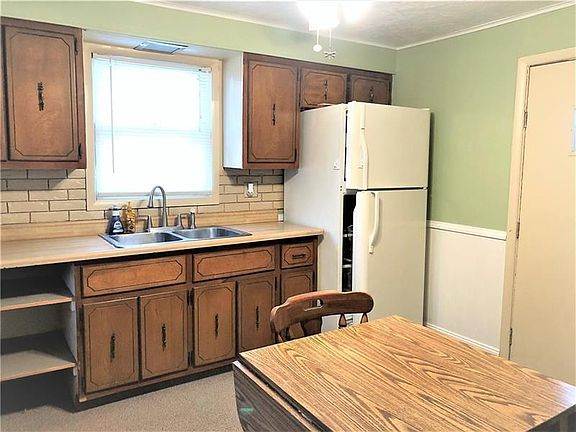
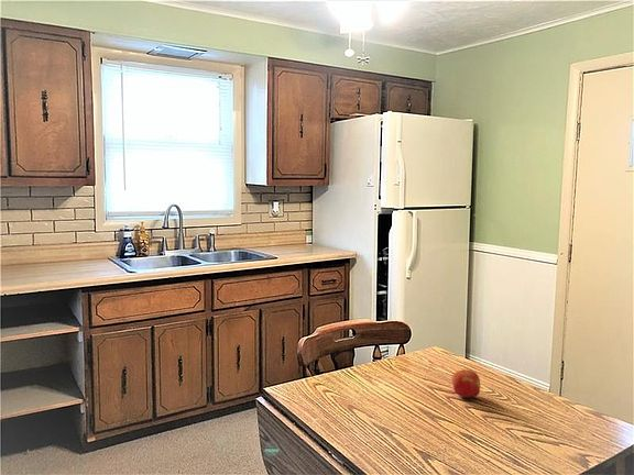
+ apple [450,368,481,399]
